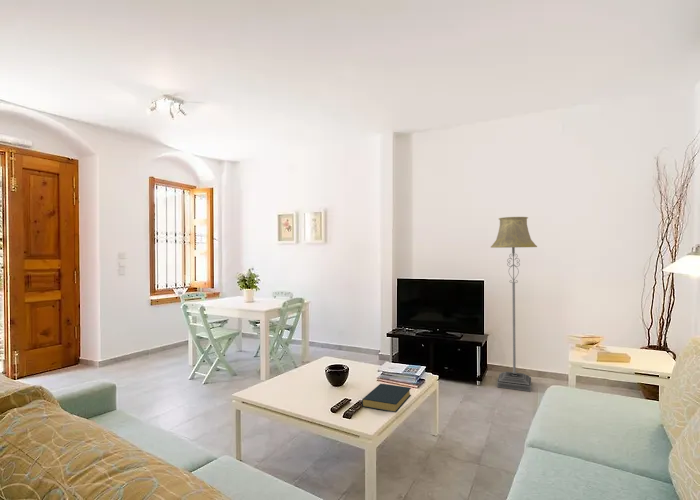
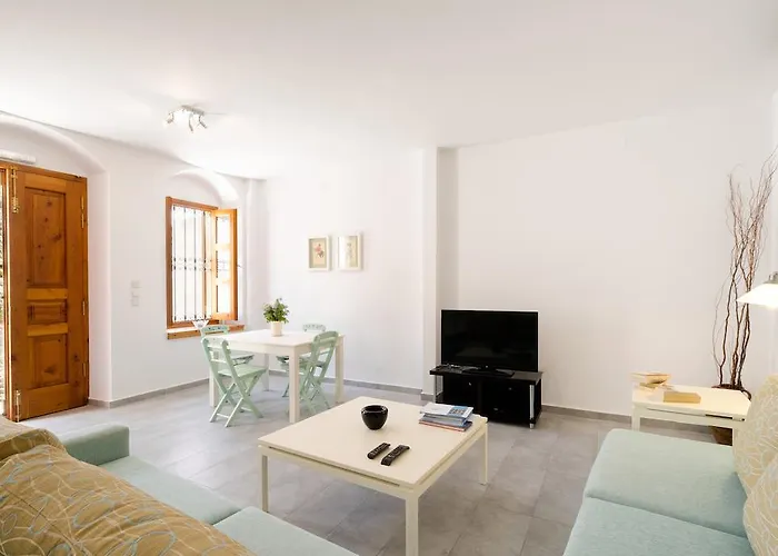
- hardback book [361,383,412,413]
- floor lamp [490,216,538,392]
